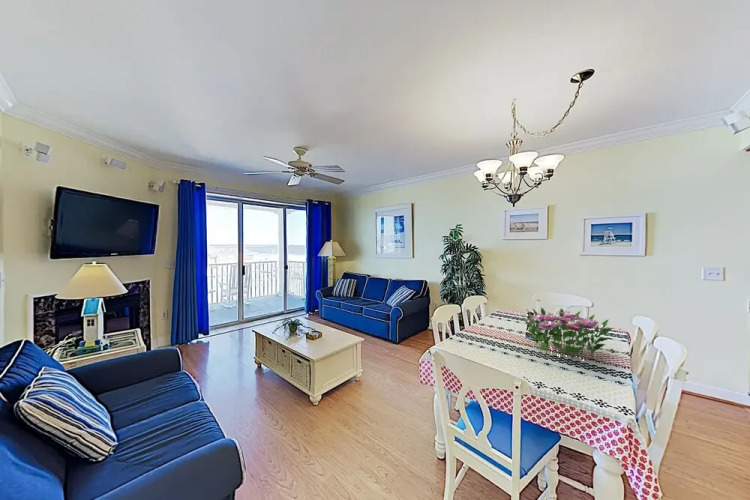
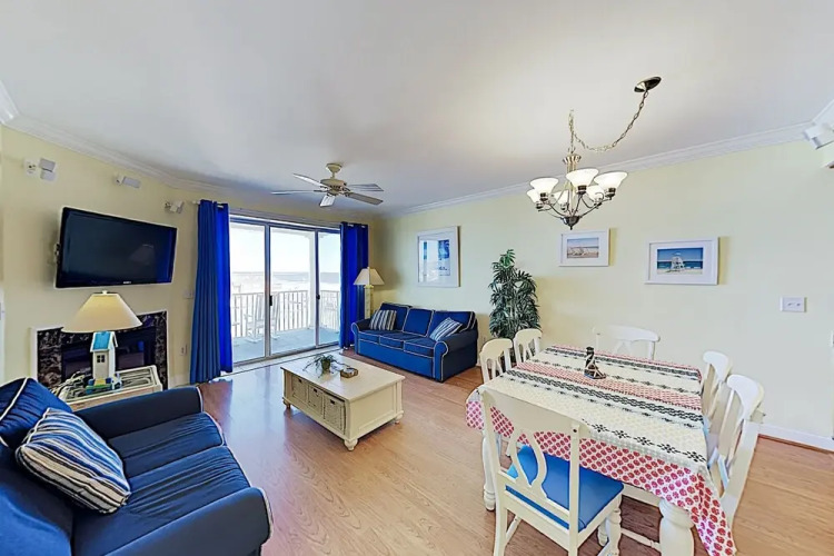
- flower arrangement [521,307,614,361]
